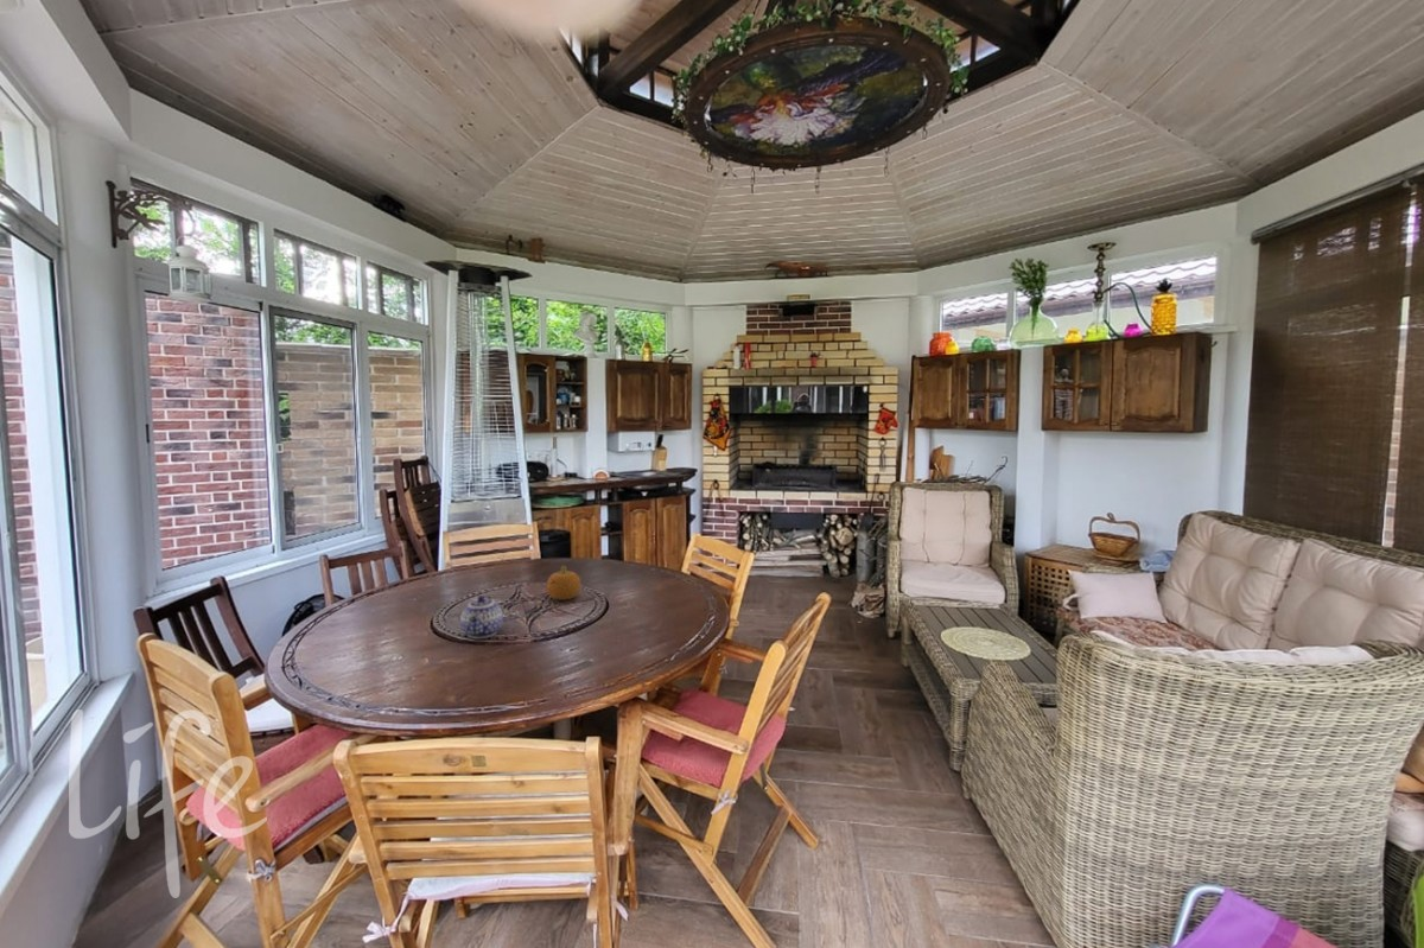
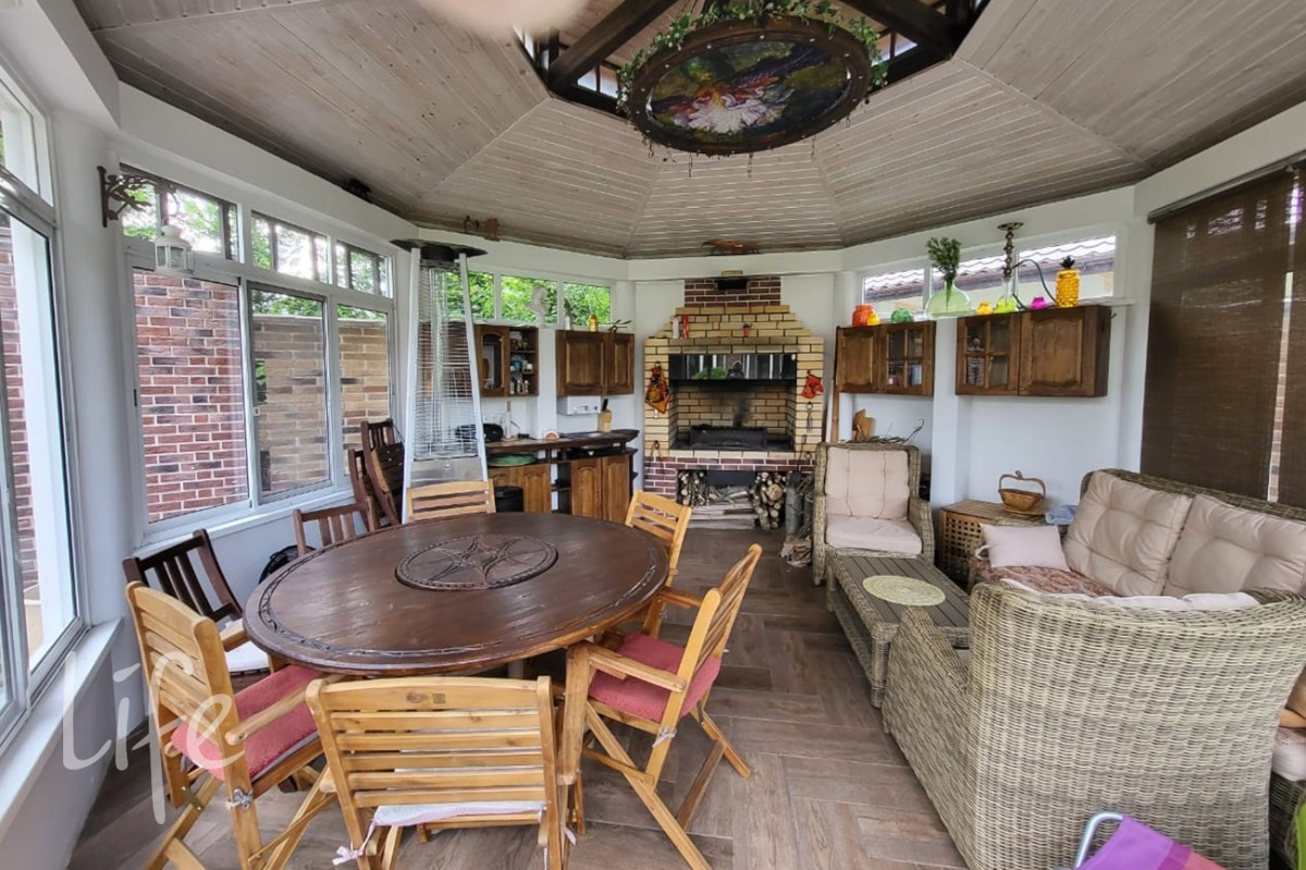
- teapot [459,594,504,640]
- fruit [546,565,581,602]
